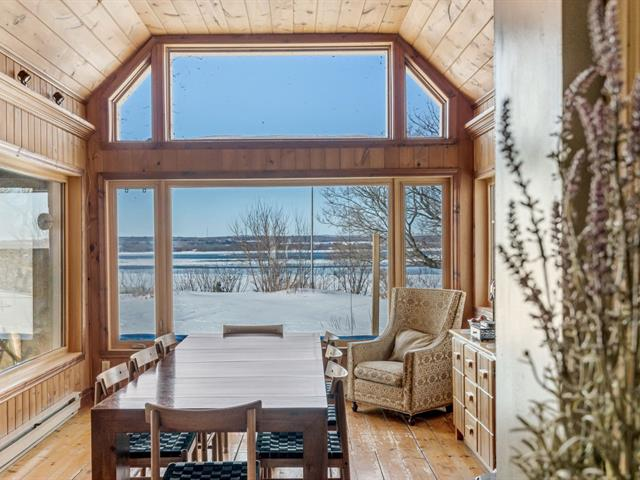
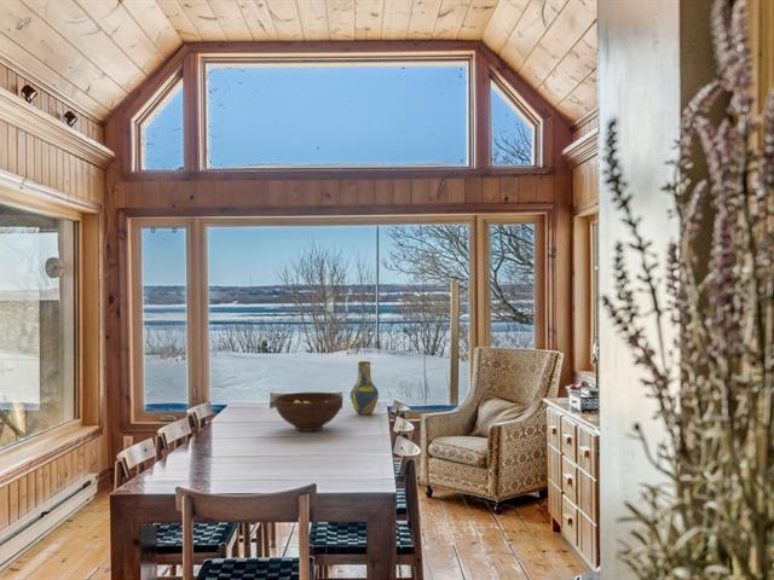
+ vase [350,360,380,416]
+ fruit bowl [273,392,343,433]
